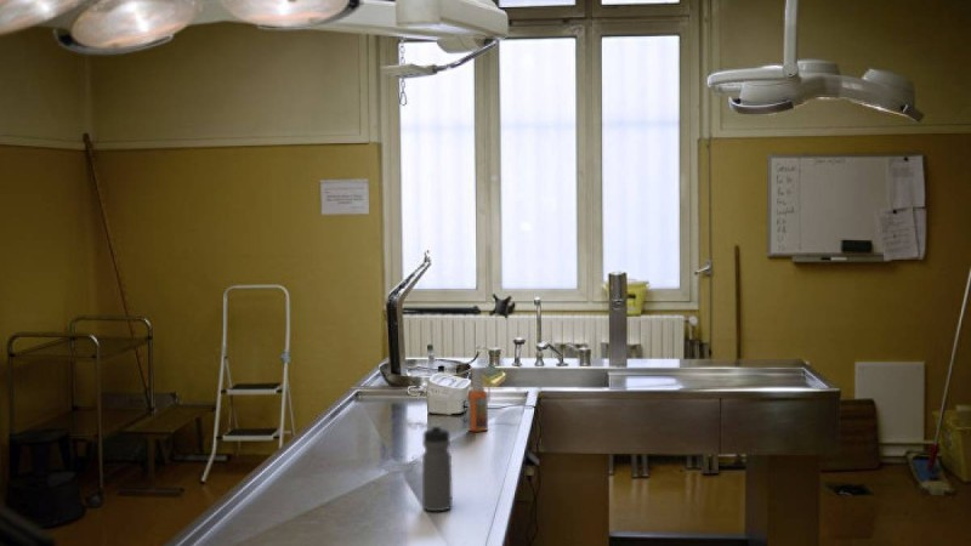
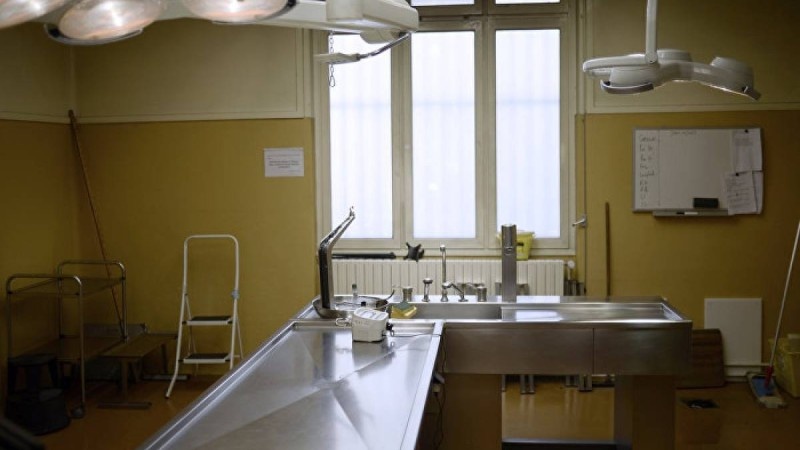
- spray bottle [467,365,492,432]
- water bottle [421,423,454,512]
